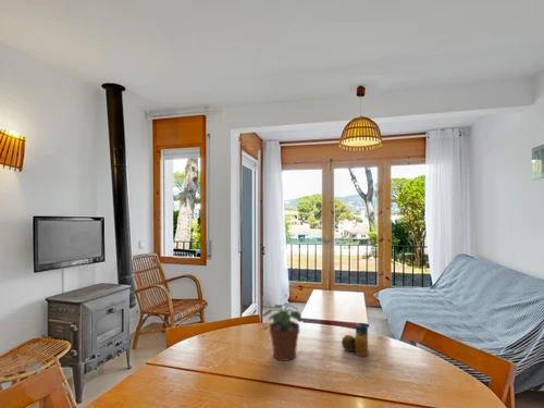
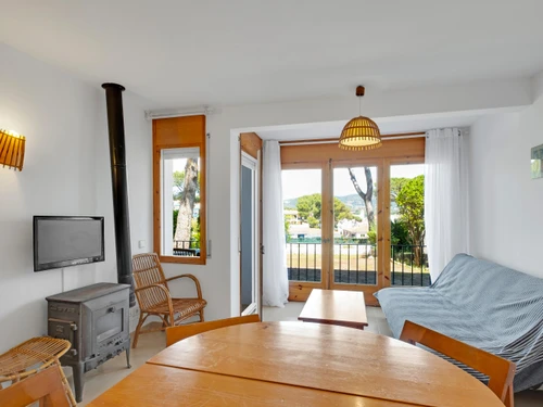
- candle [341,322,369,357]
- potted plant [260,304,302,361]
